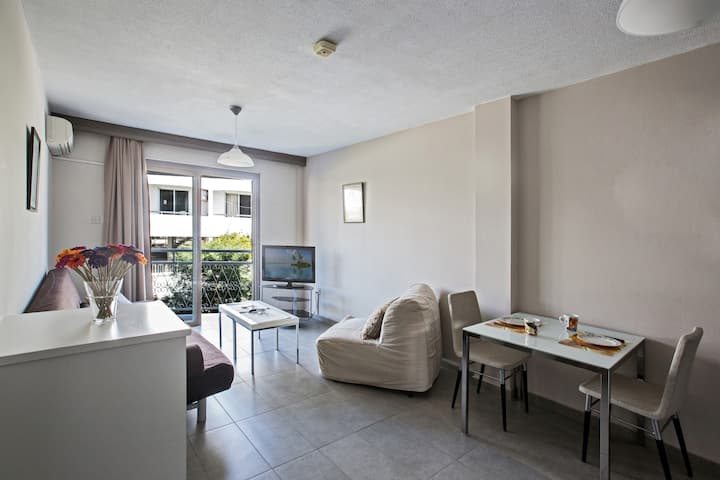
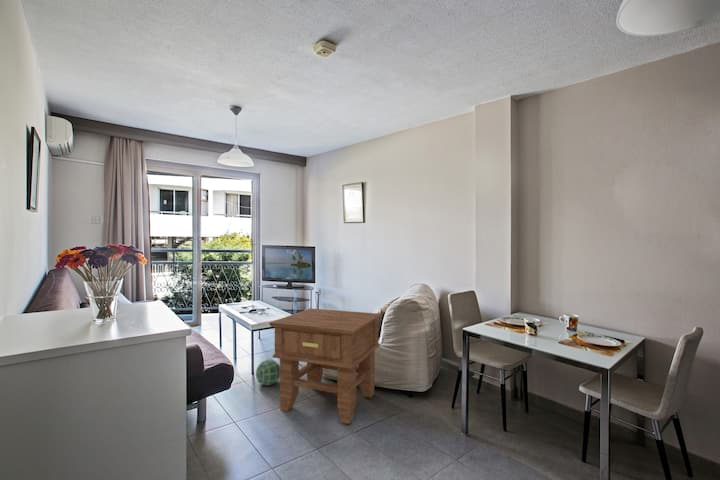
+ volleyball [255,359,280,387]
+ side table [268,307,383,425]
